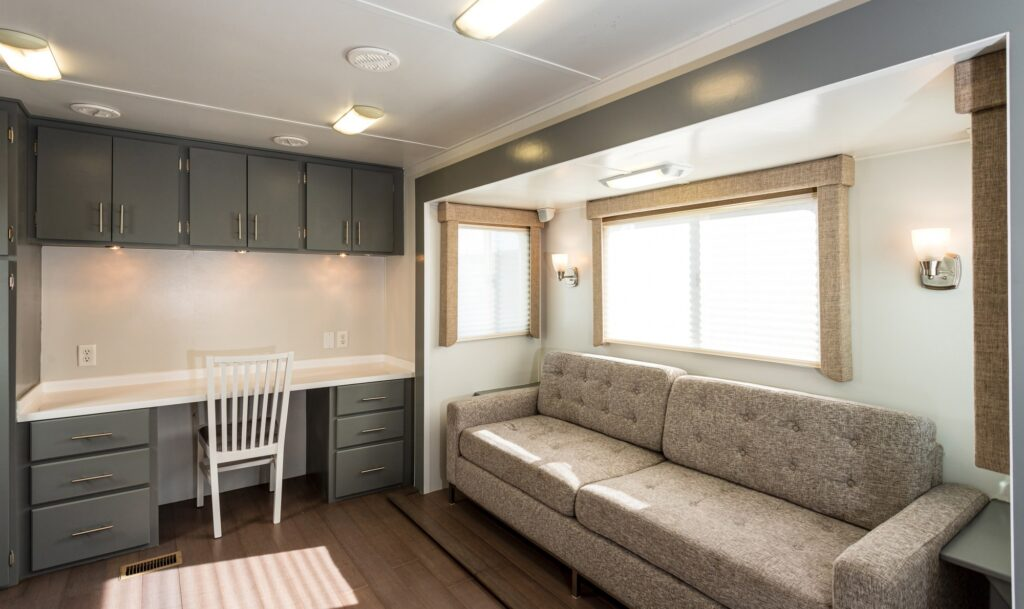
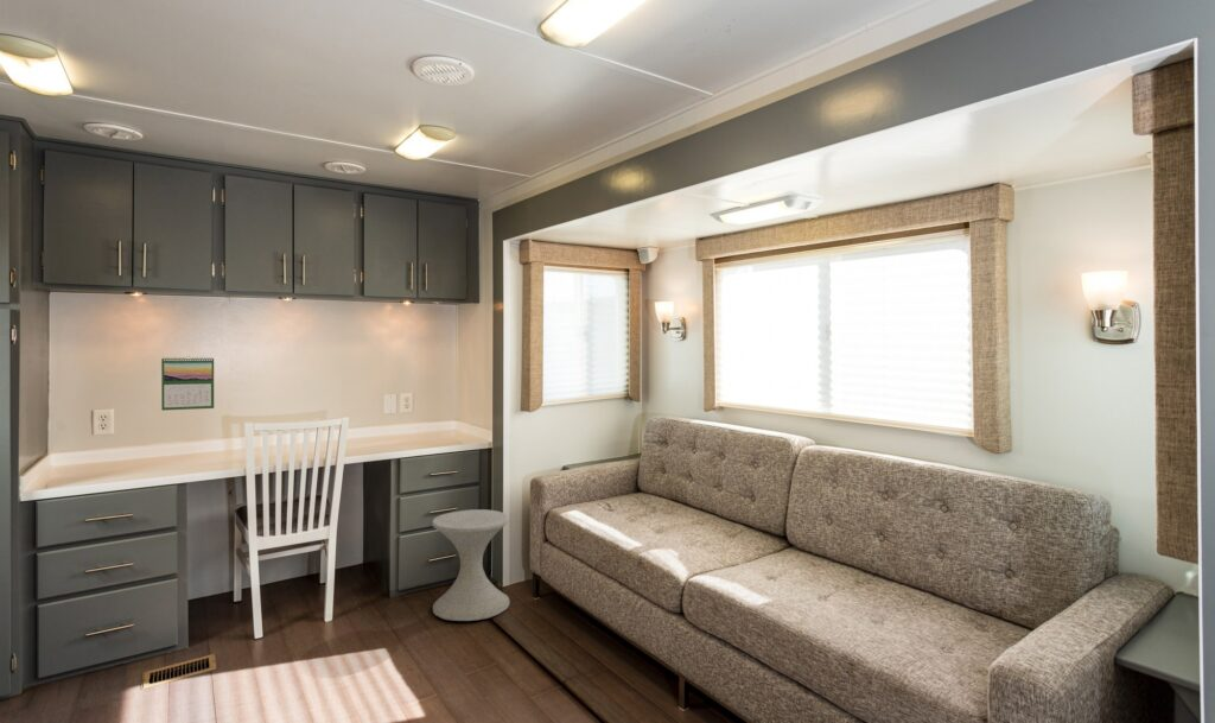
+ side table [431,508,510,622]
+ calendar [160,355,215,412]
